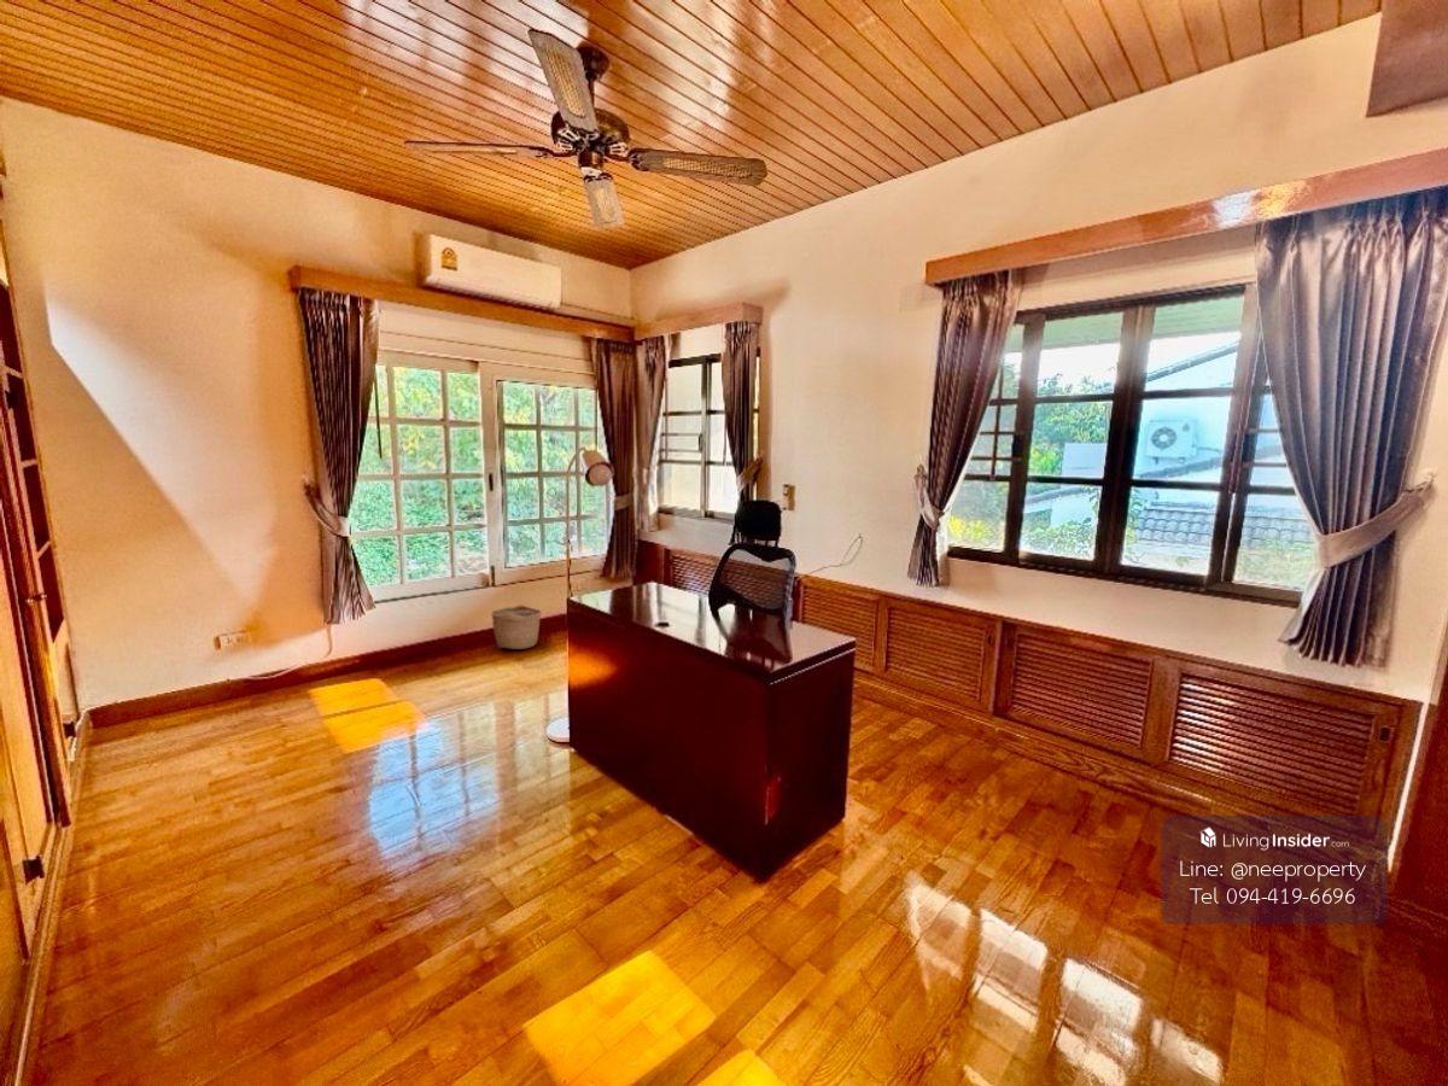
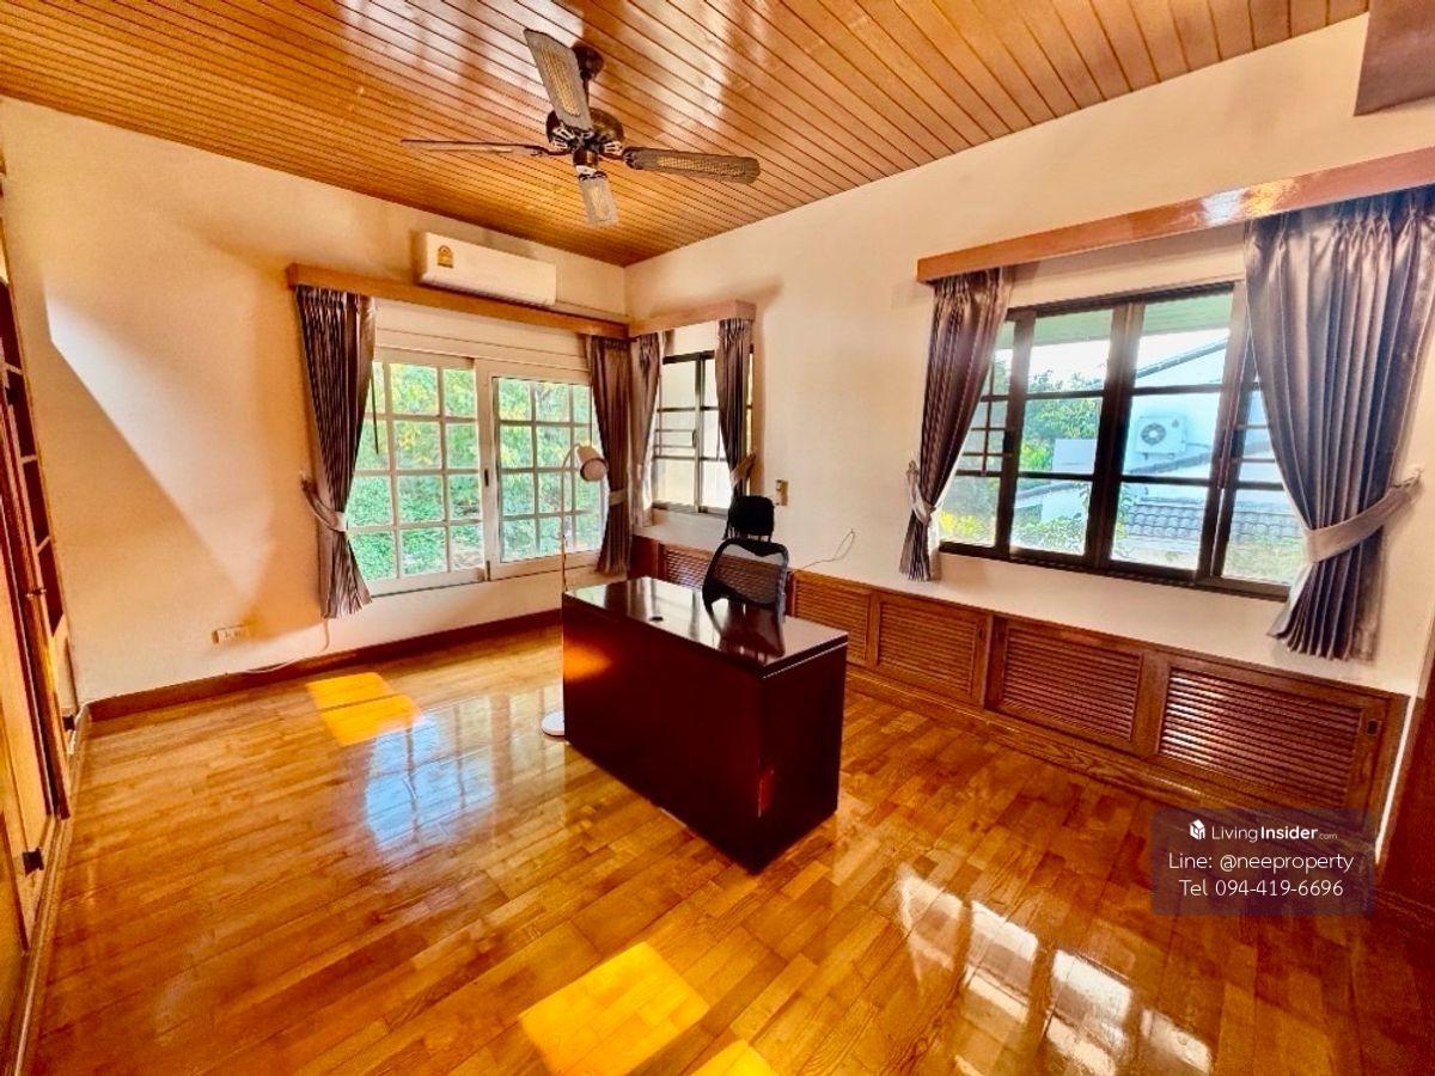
- basket [490,603,543,650]
